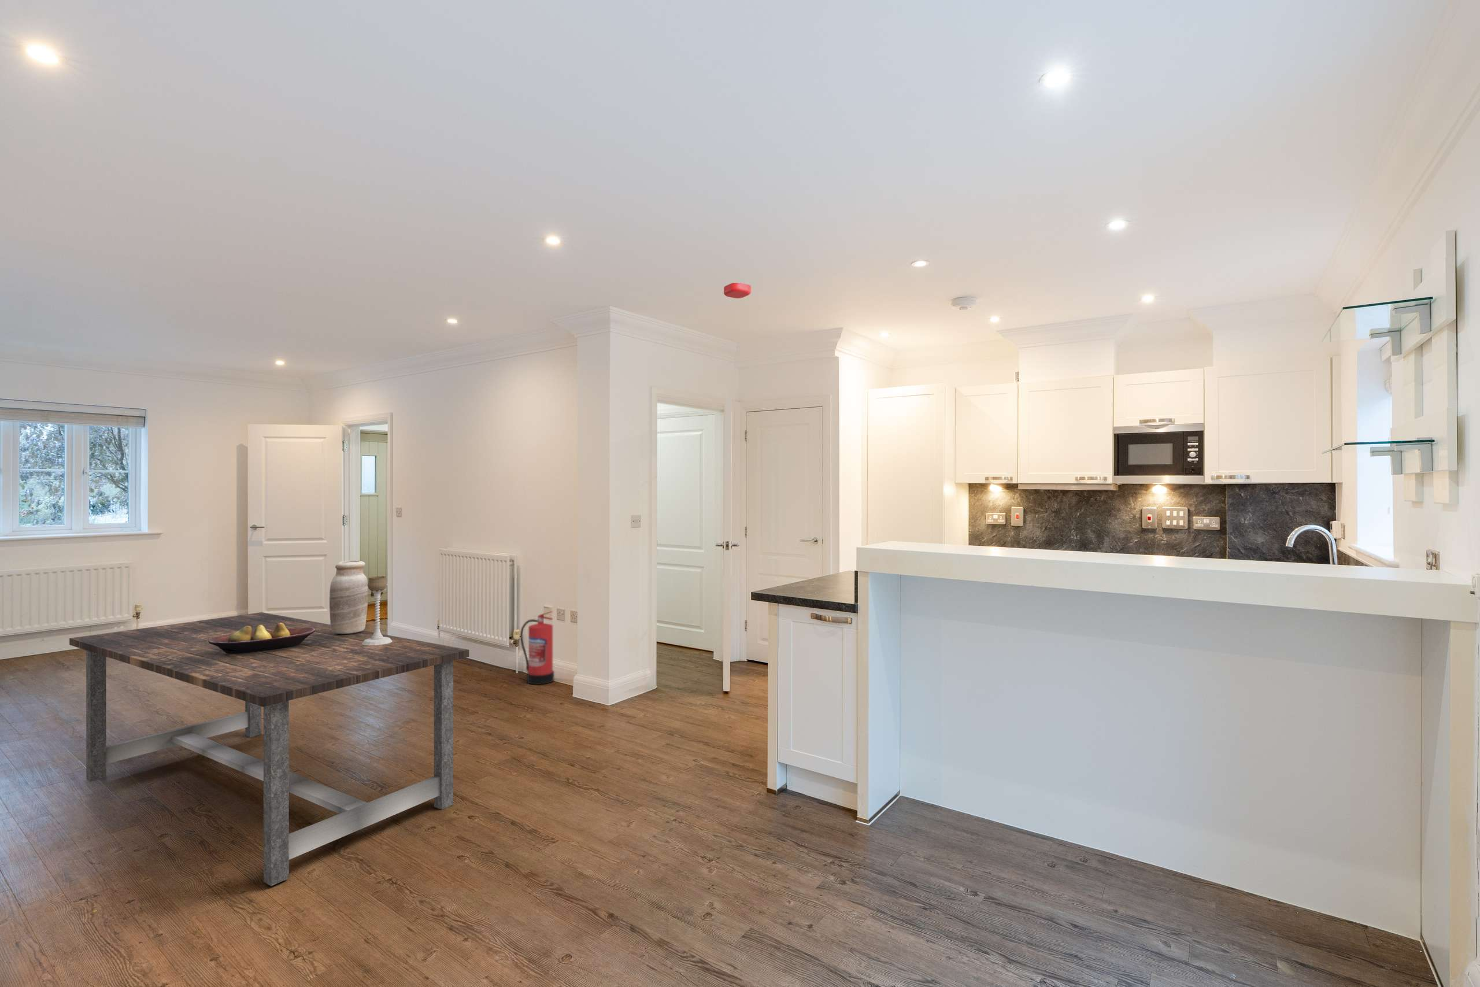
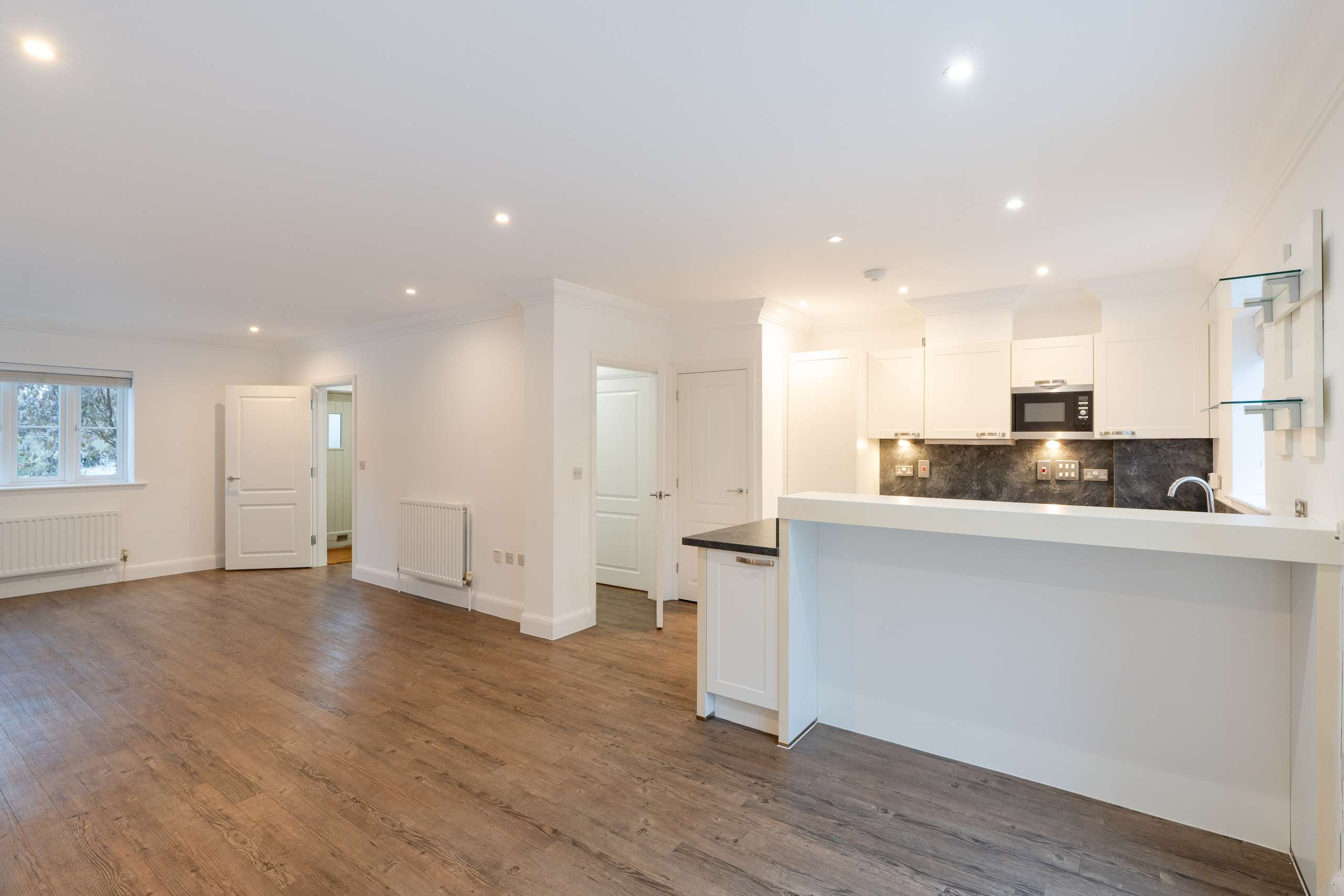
- candle holder [362,576,392,646]
- smoke detector [723,282,751,299]
- vase [329,560,368,634]
- dining table [68,611,469,887]
- fruit bowl [208,622,316,654]
- fire extinguisher [520,610,554,685]
